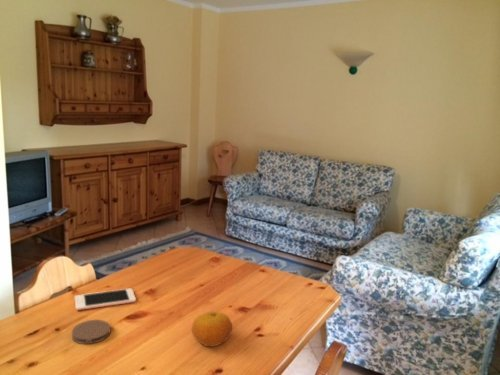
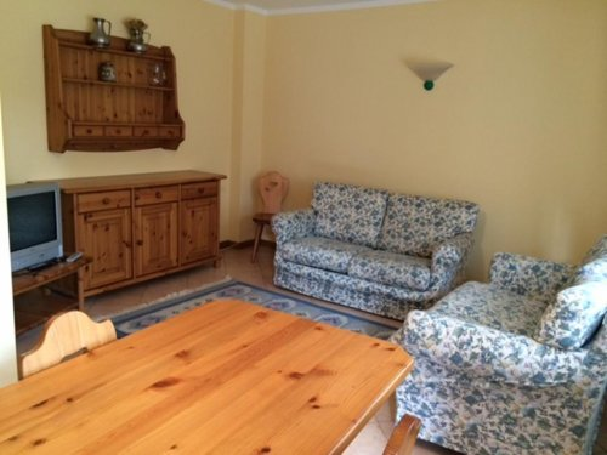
- coaster [71,319,112,345]
- fruit [191,311,233,347]
- cell phone [74,287,137,311]
